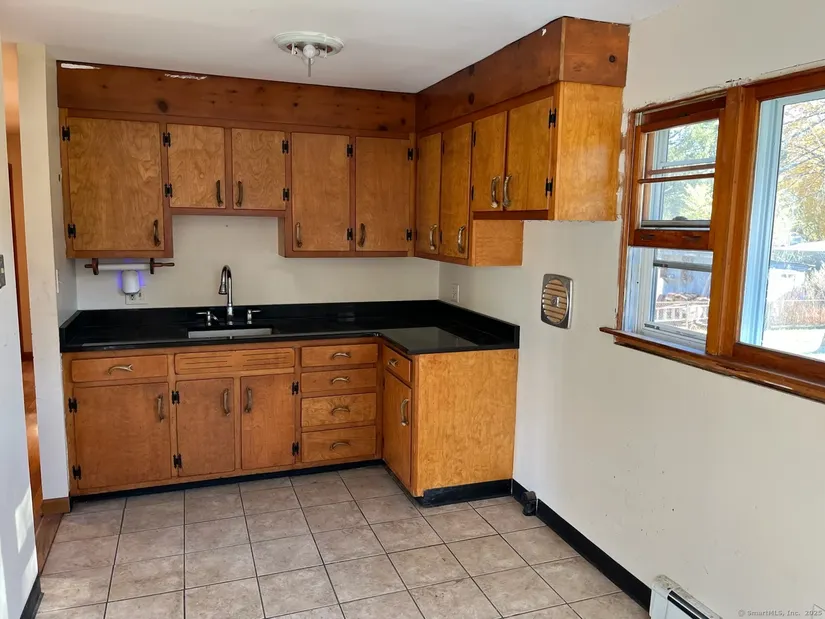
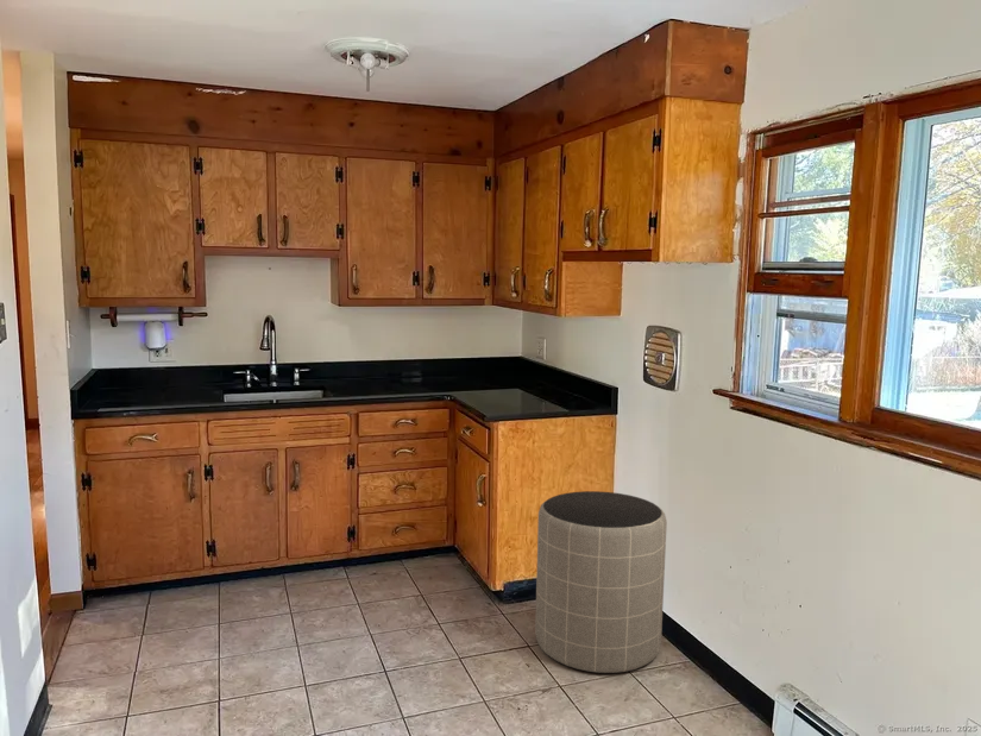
+ trash can [534,490,668,674]
